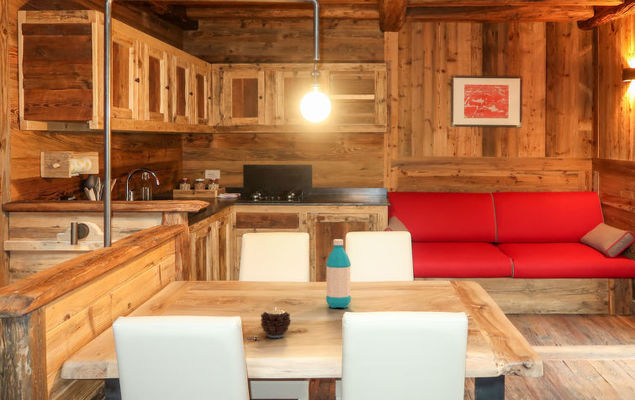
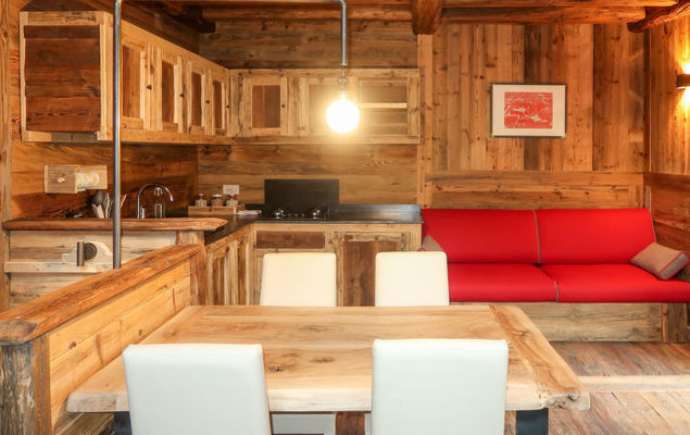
- candle [260,308,292,339]
- water bottle [325,238,352,309]
